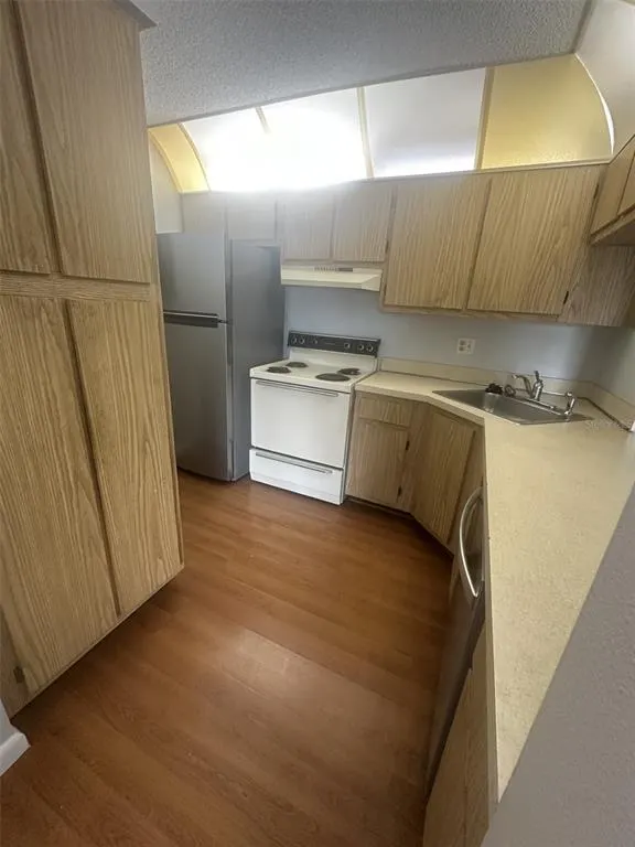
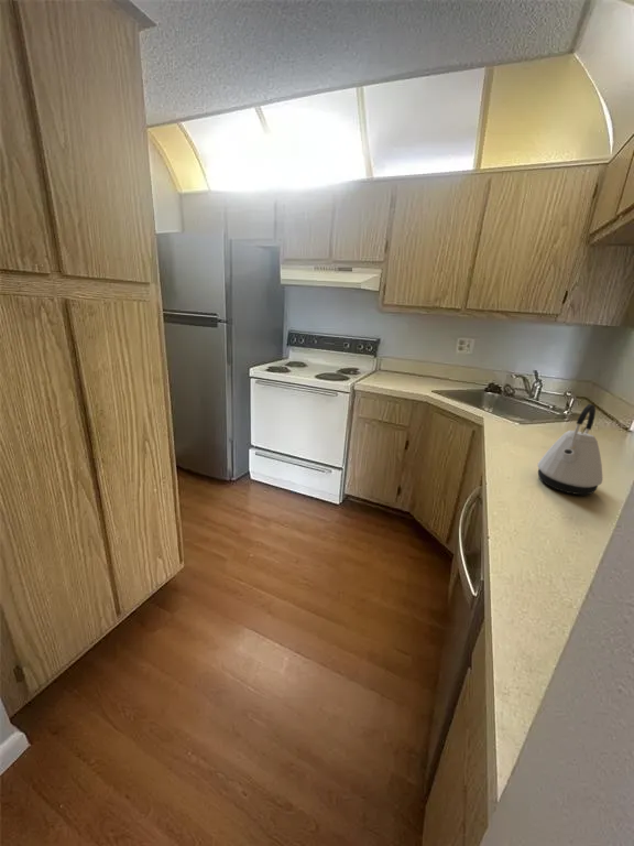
+ kettle [537,403,604,496]
